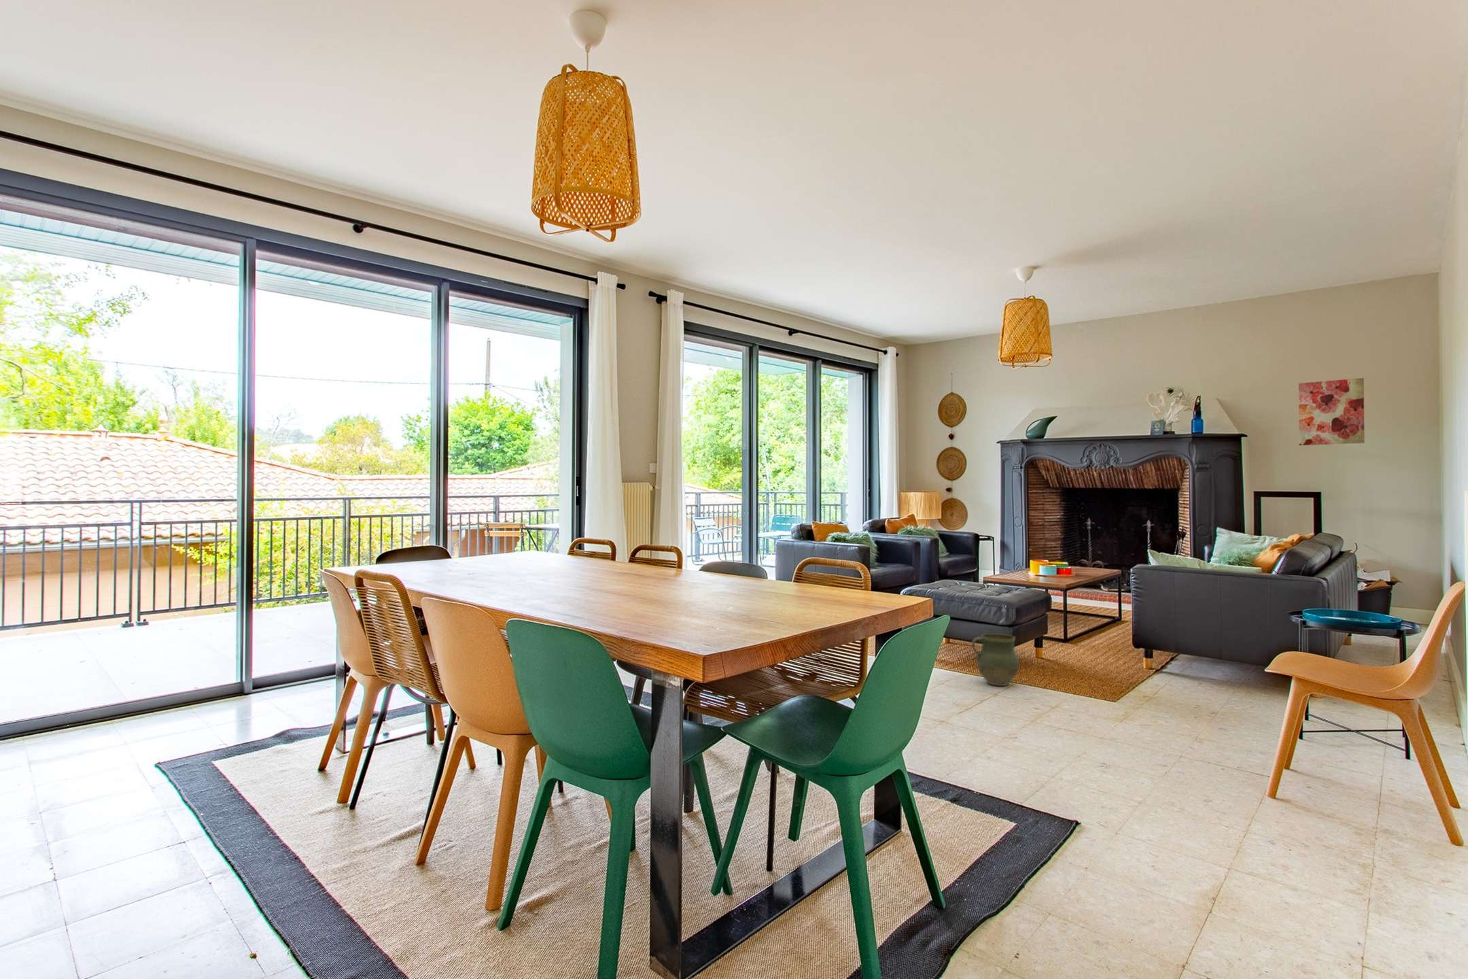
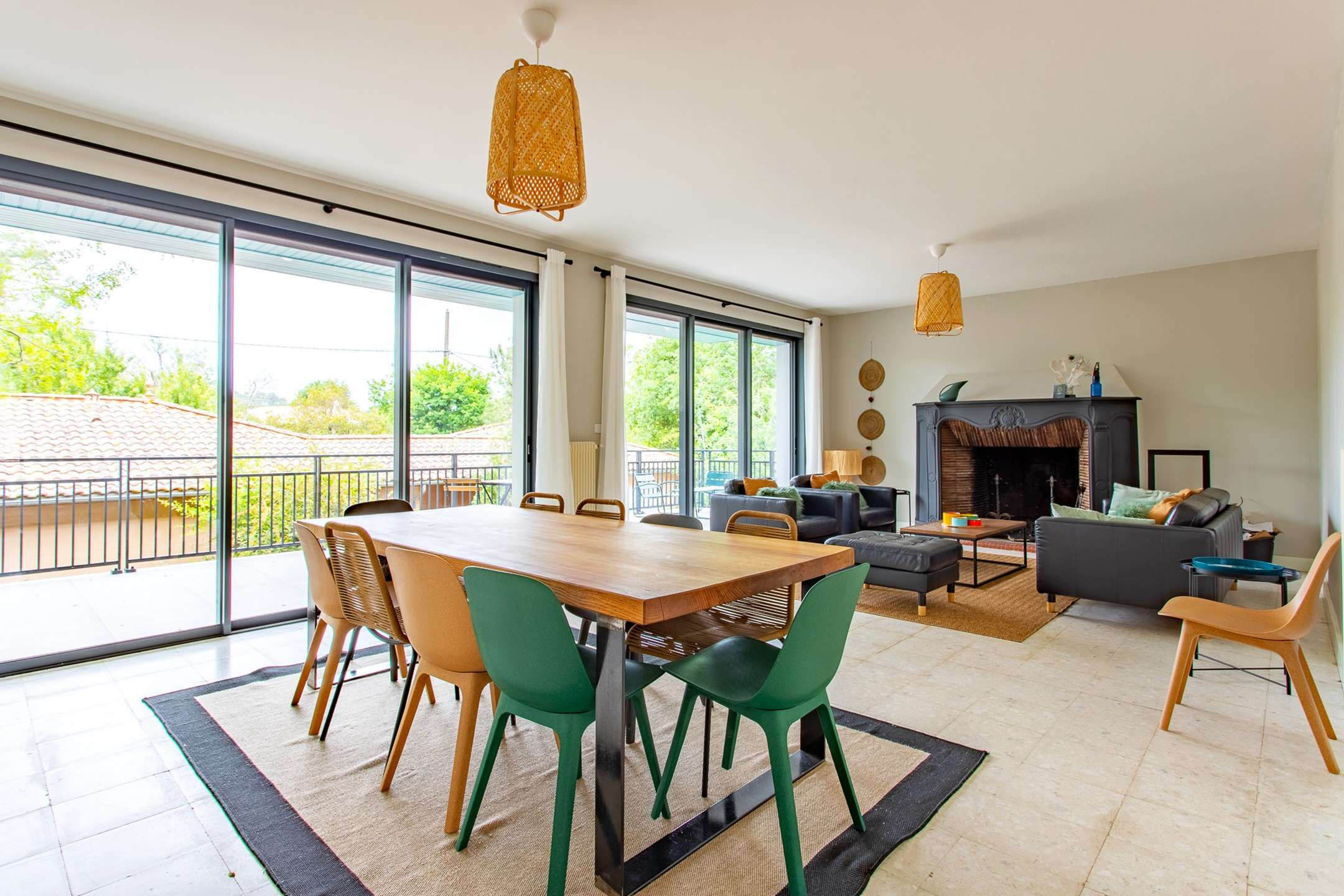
- ceramic jug [971,633,1020,686]
- wall art [1298,377,1365,446]
